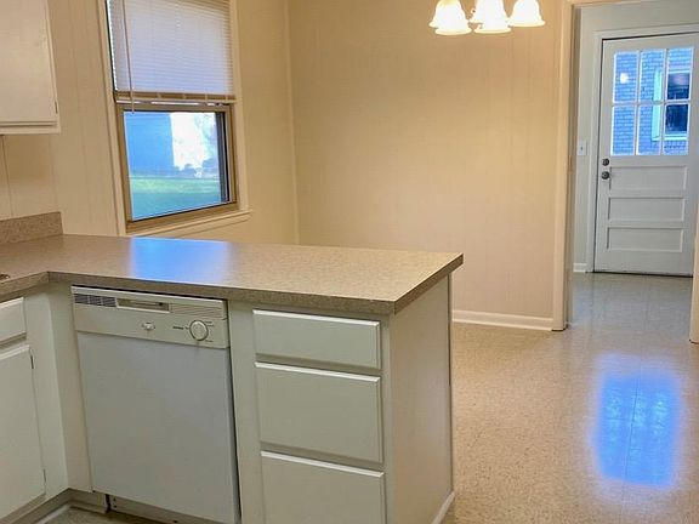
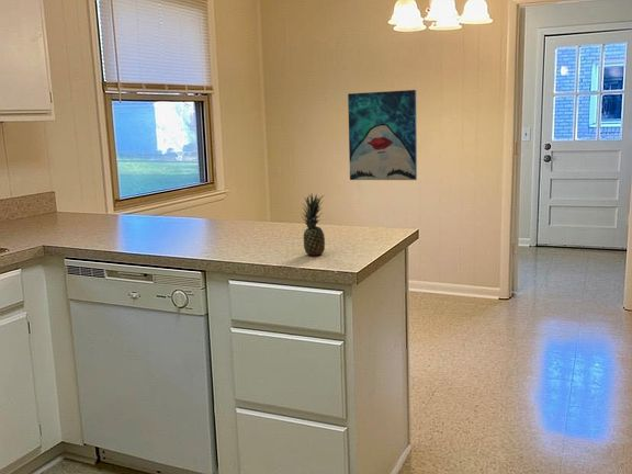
+ wall art [347,89,418,181]
+ fruit [300,193,326,257]
